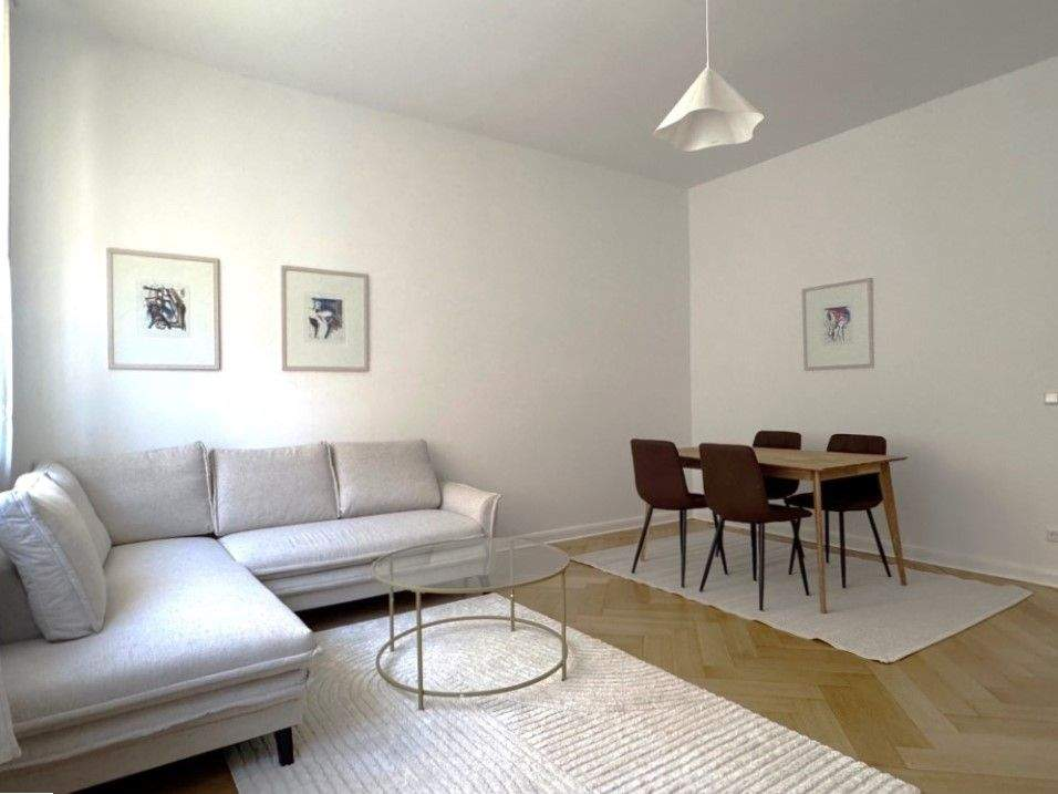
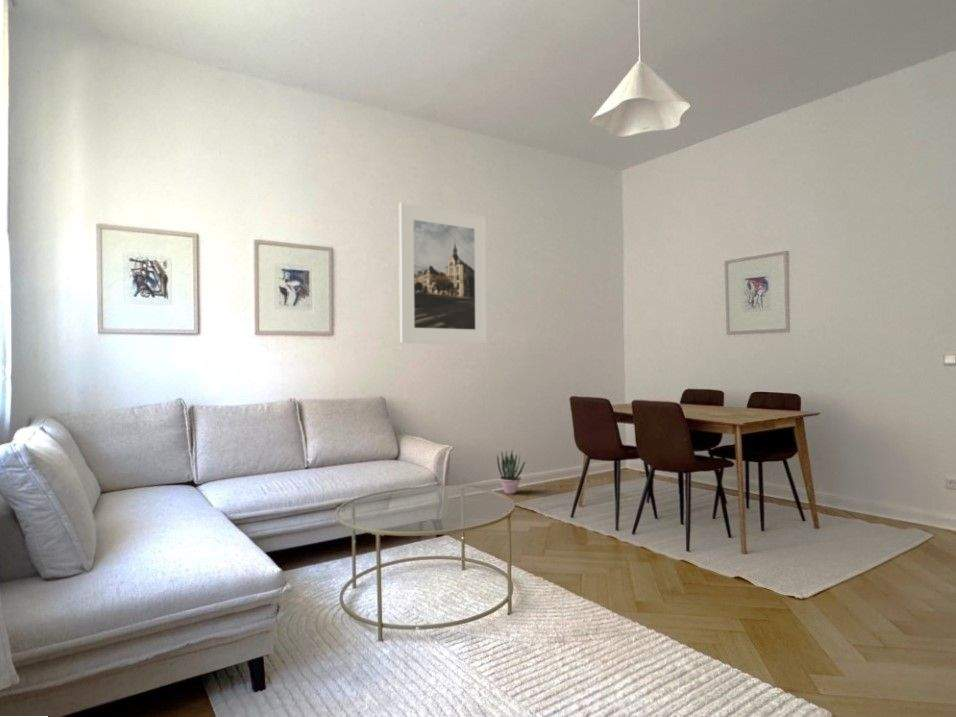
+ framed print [398,202,488,345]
+ potted plant [496,449,526,495]
